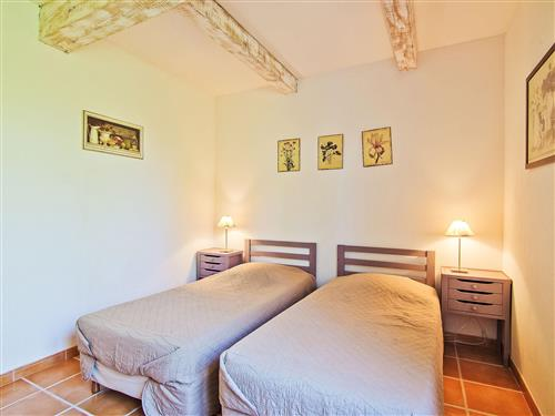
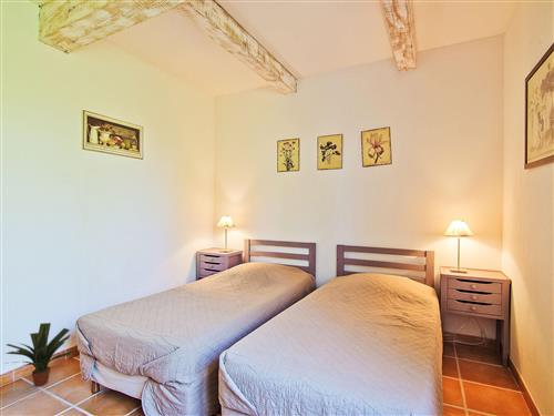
+ potted plant [3,322,73,387]
